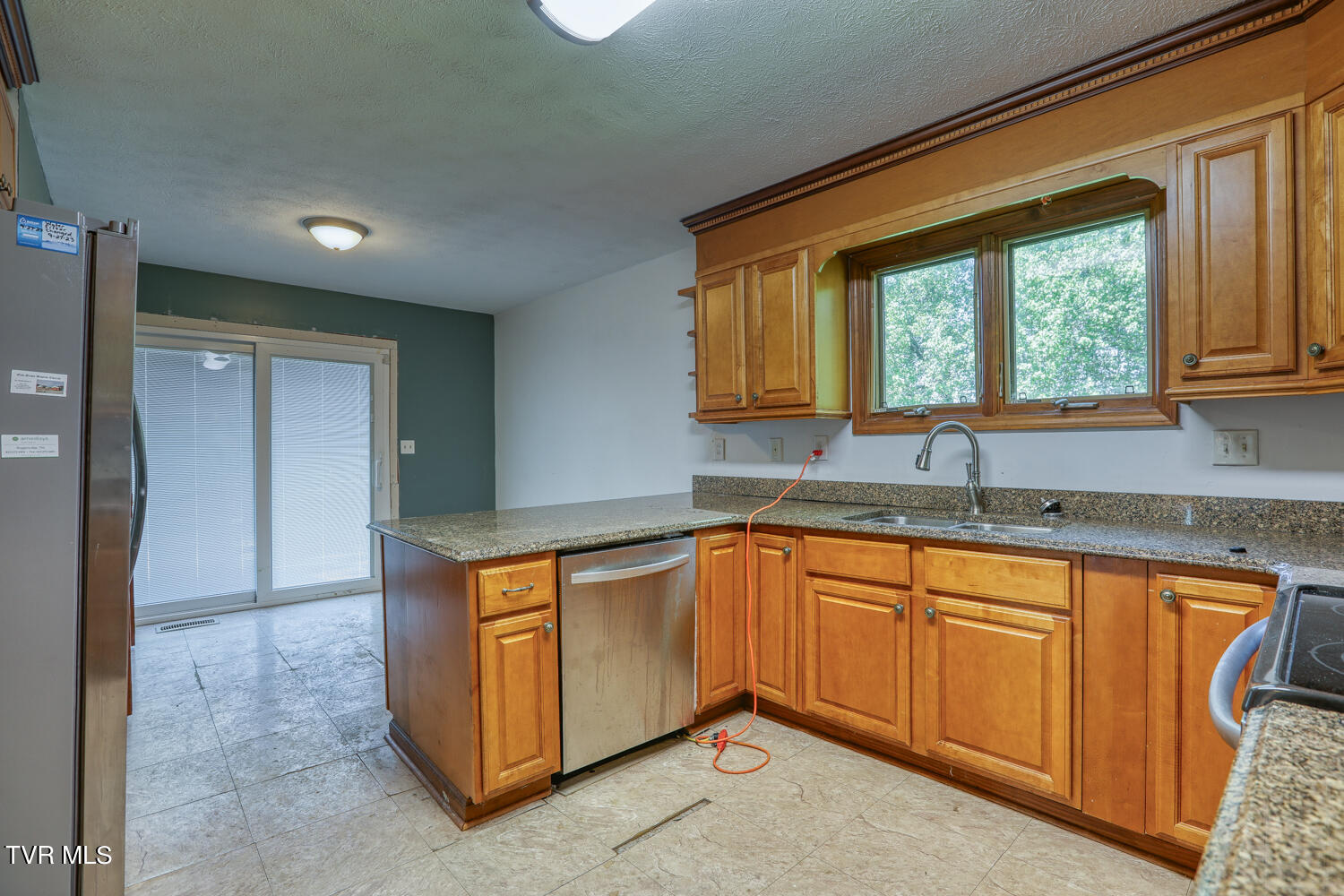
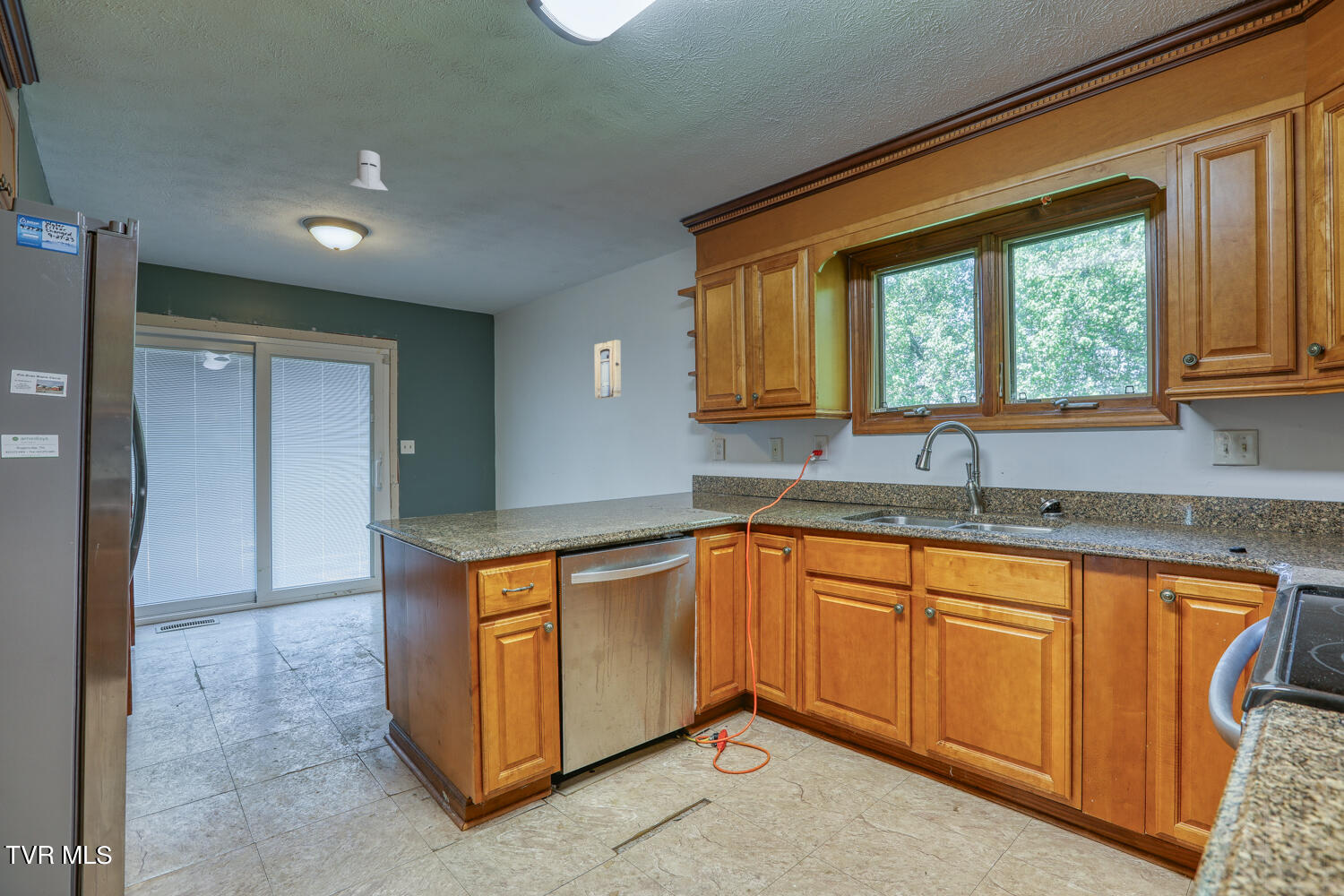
+ wall art [594,339,622,400]
+ knight helmet [349,150,389,192]
